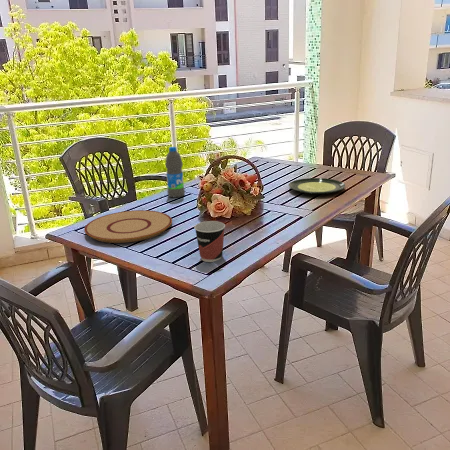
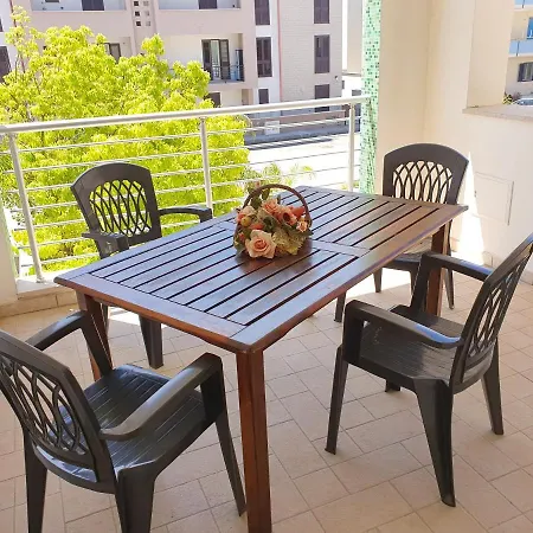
- plate [288,177,346,195]
- cup [193,220,226,263]
- plate [84,209,173,244]
- water bottle [164,146,186,199]
